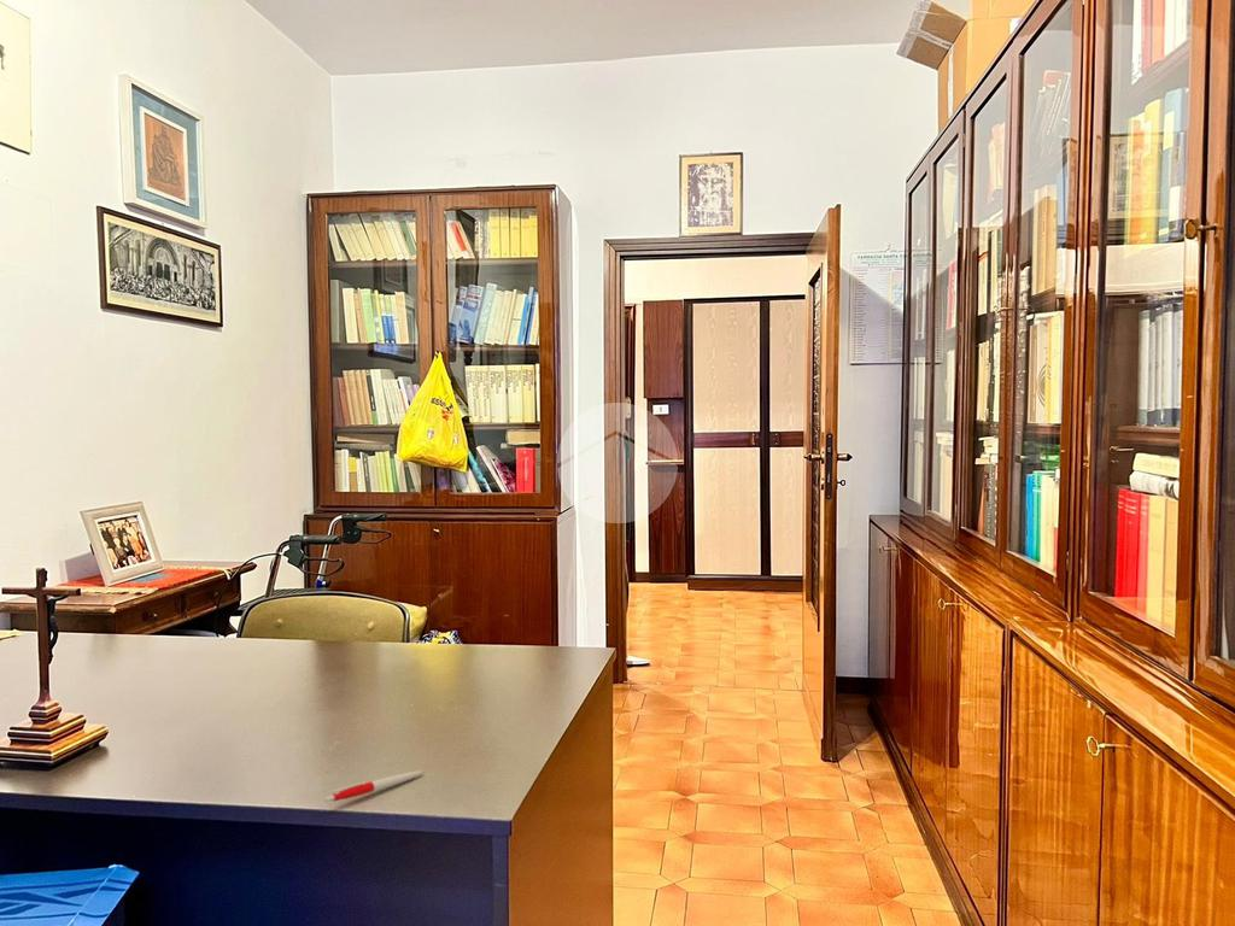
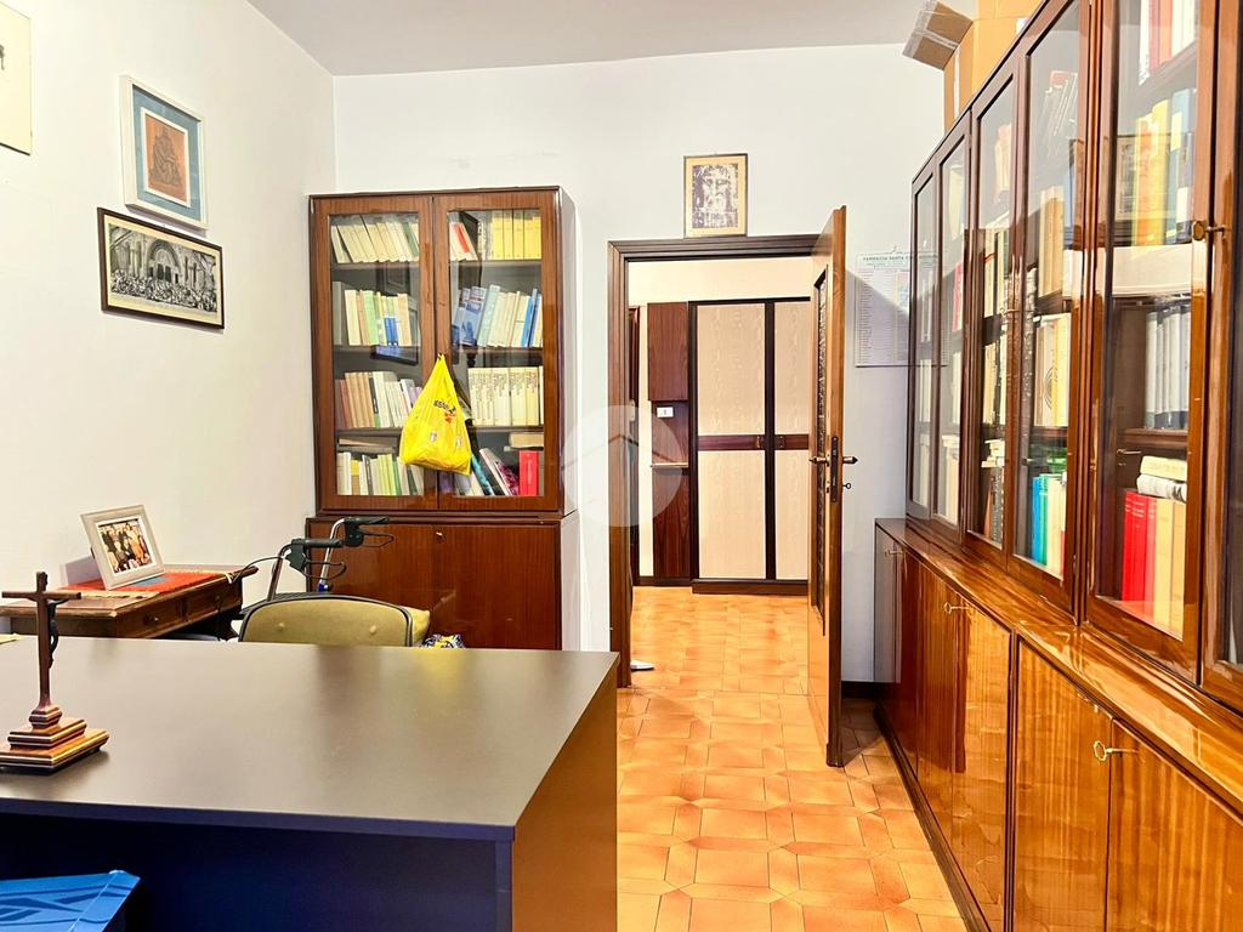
- pen [323,769,425,803]
